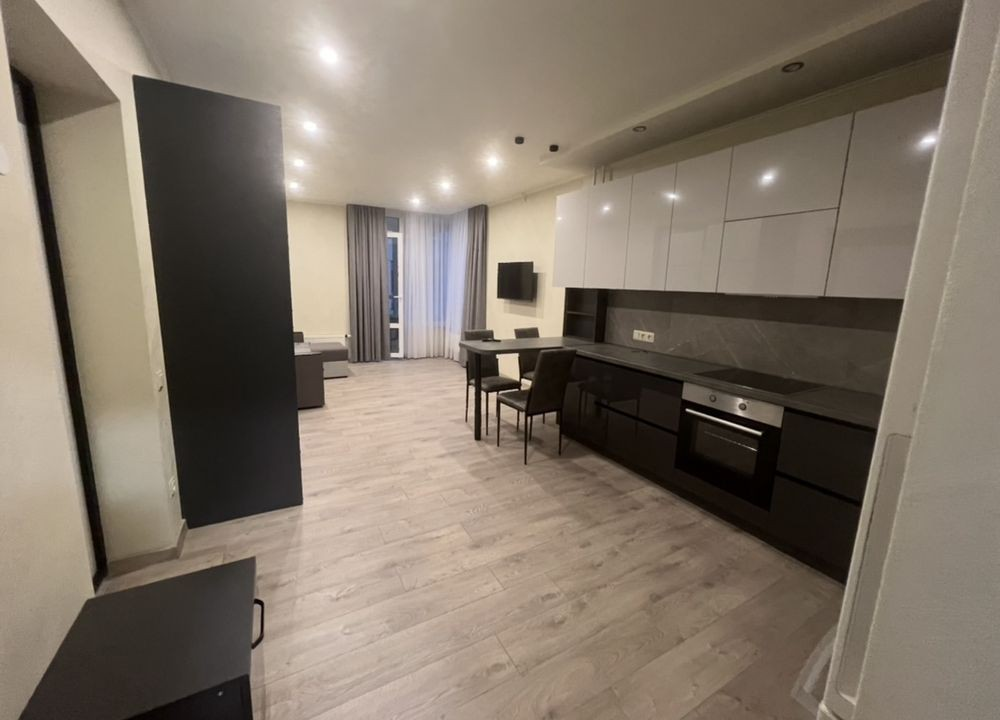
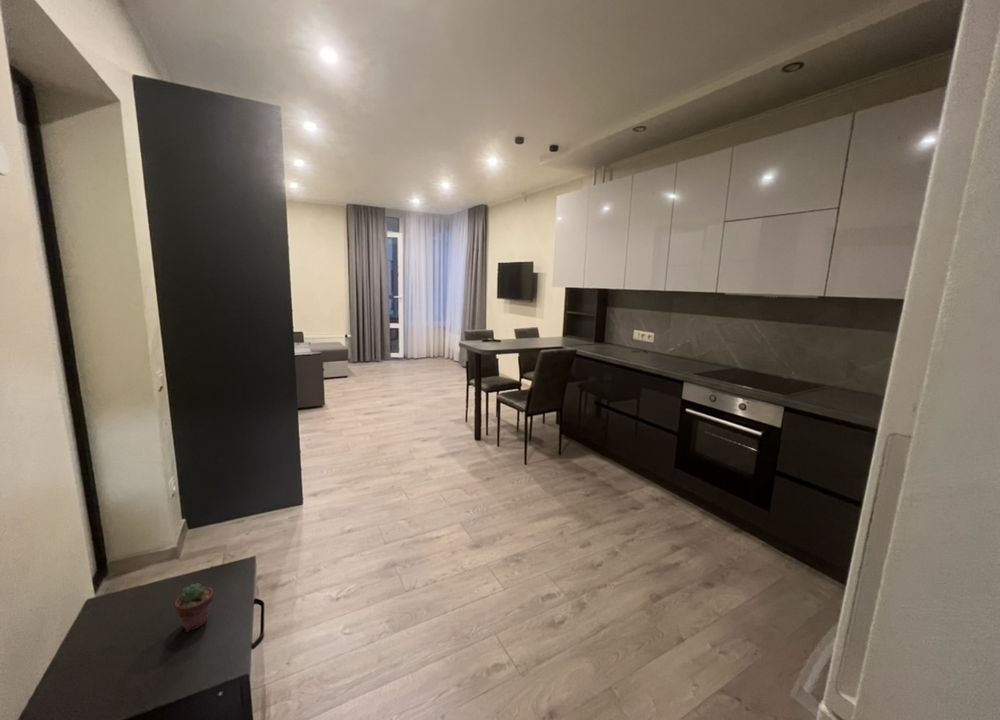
+ potted succulent [174,582,215,632]
